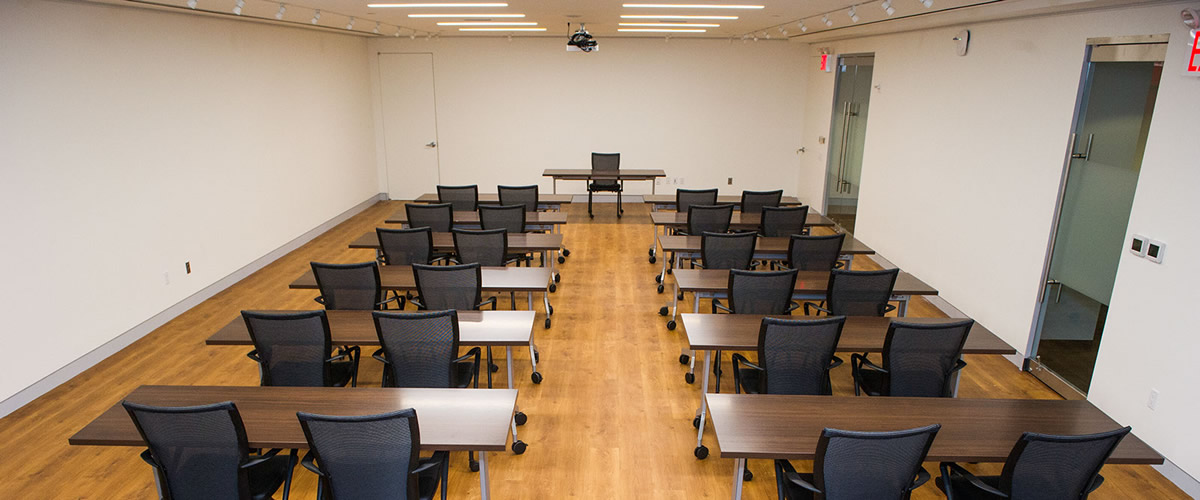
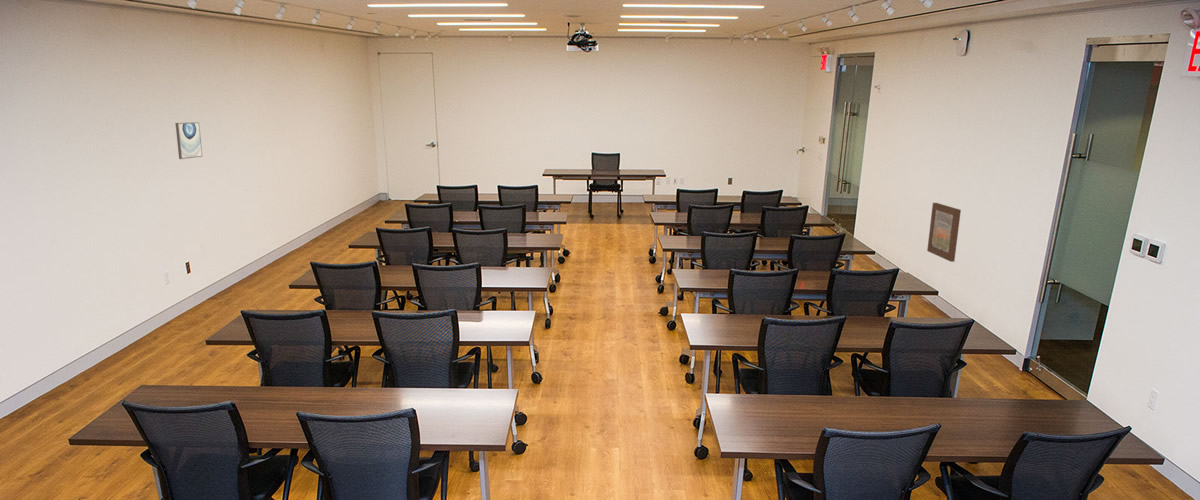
+ wall art [926,202,962,263]
+ wall art [175,121,203,160]
